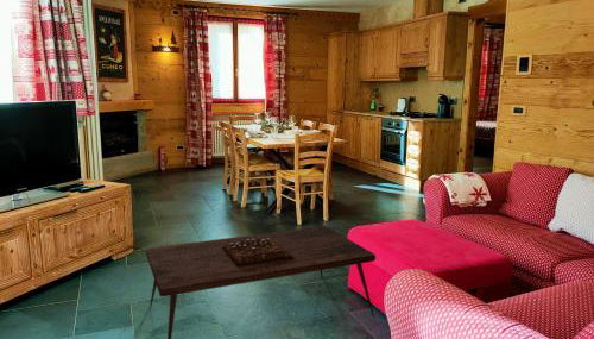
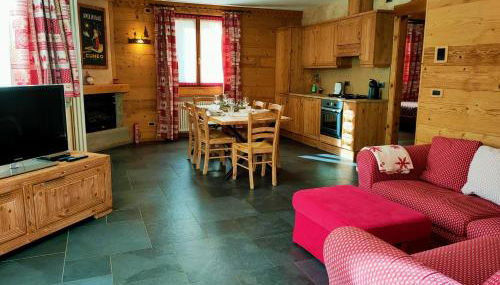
- coffee table [145,225,377,339]
